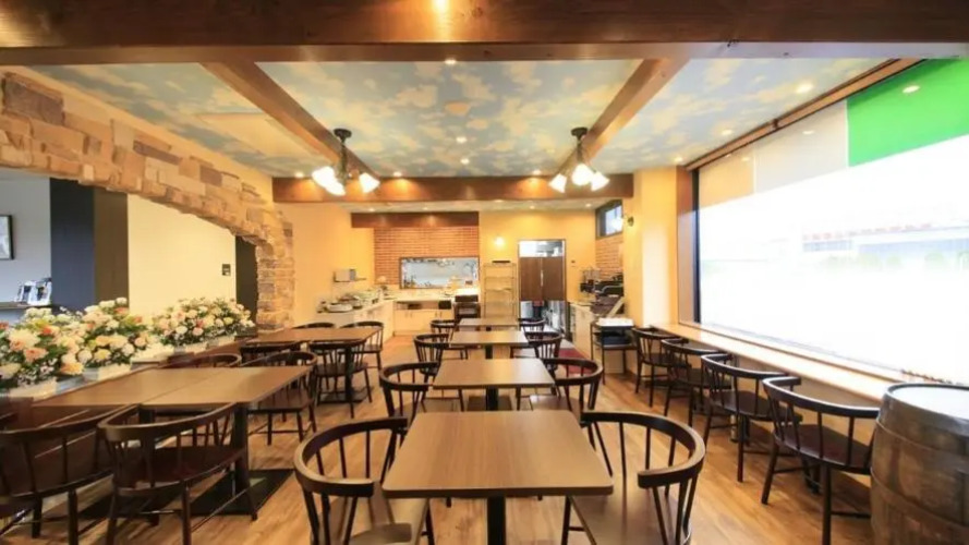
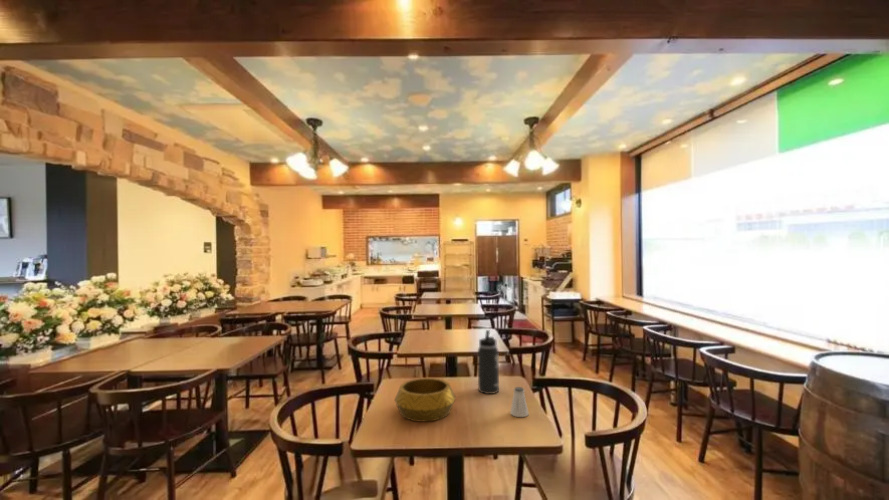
+ saltshaker [509,386,530,418]
+ thermos bottle [477,329,500,395]
+ decorative bowl [394,377,457,423]
